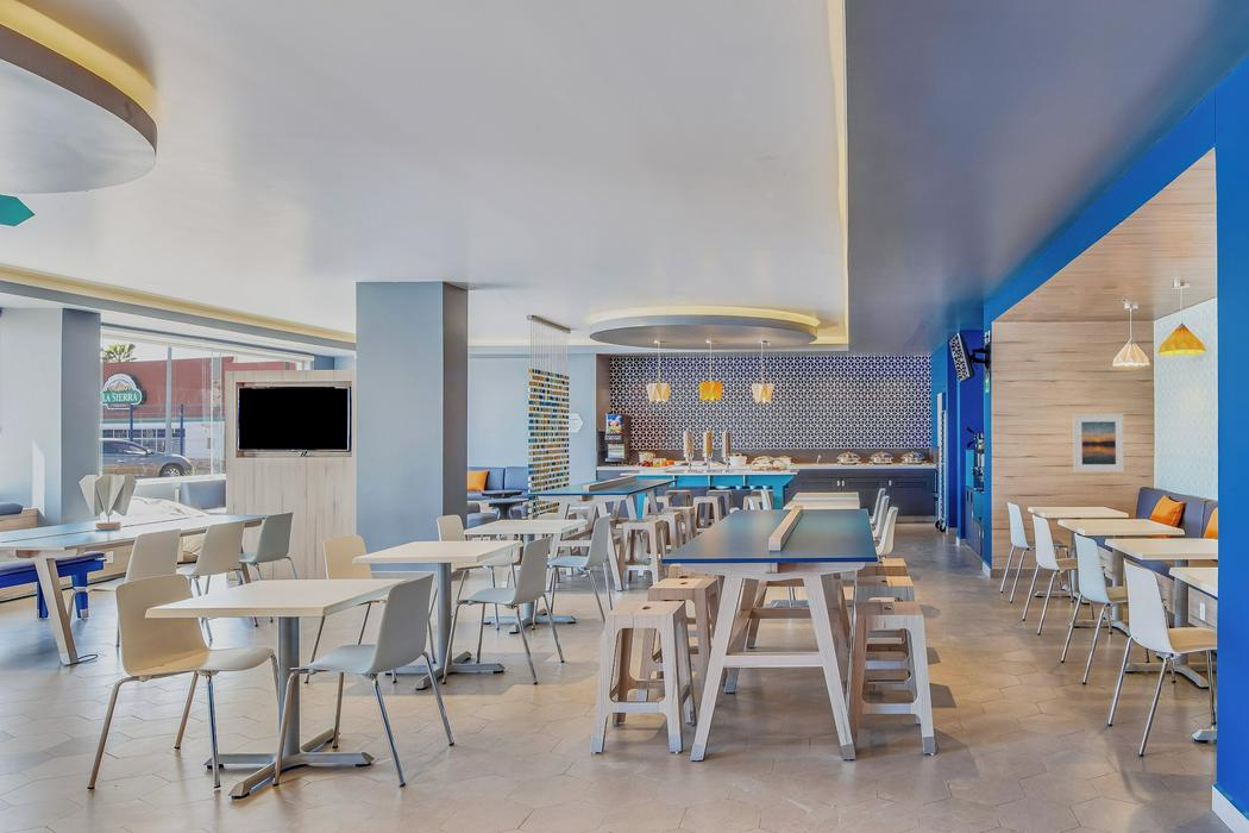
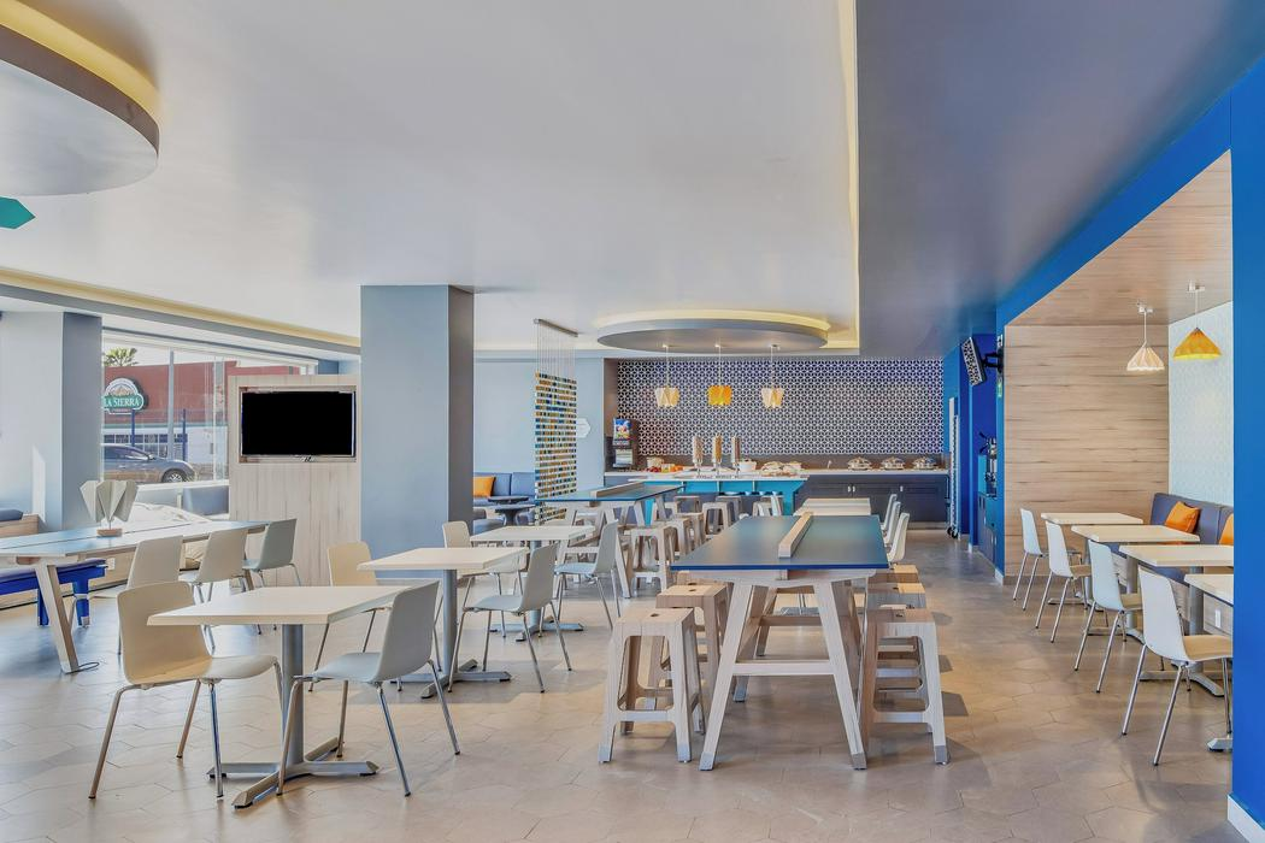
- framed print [1072,413,1125,474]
